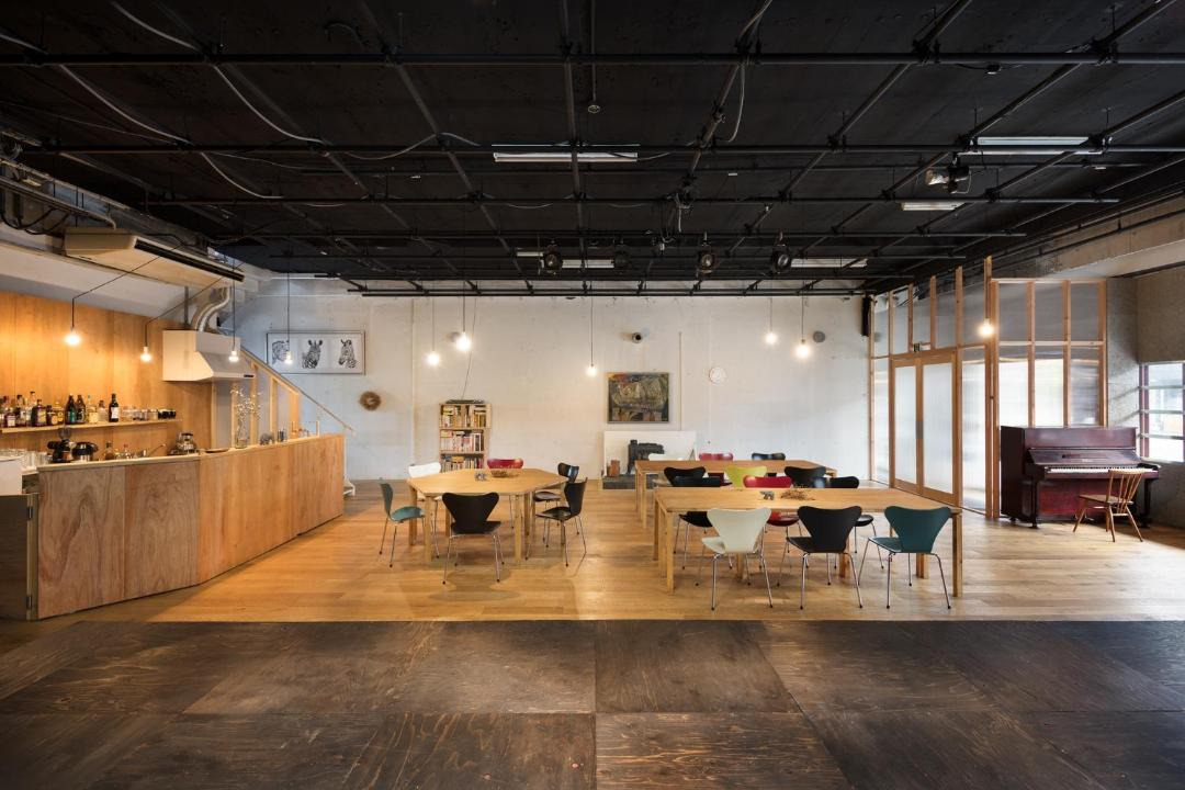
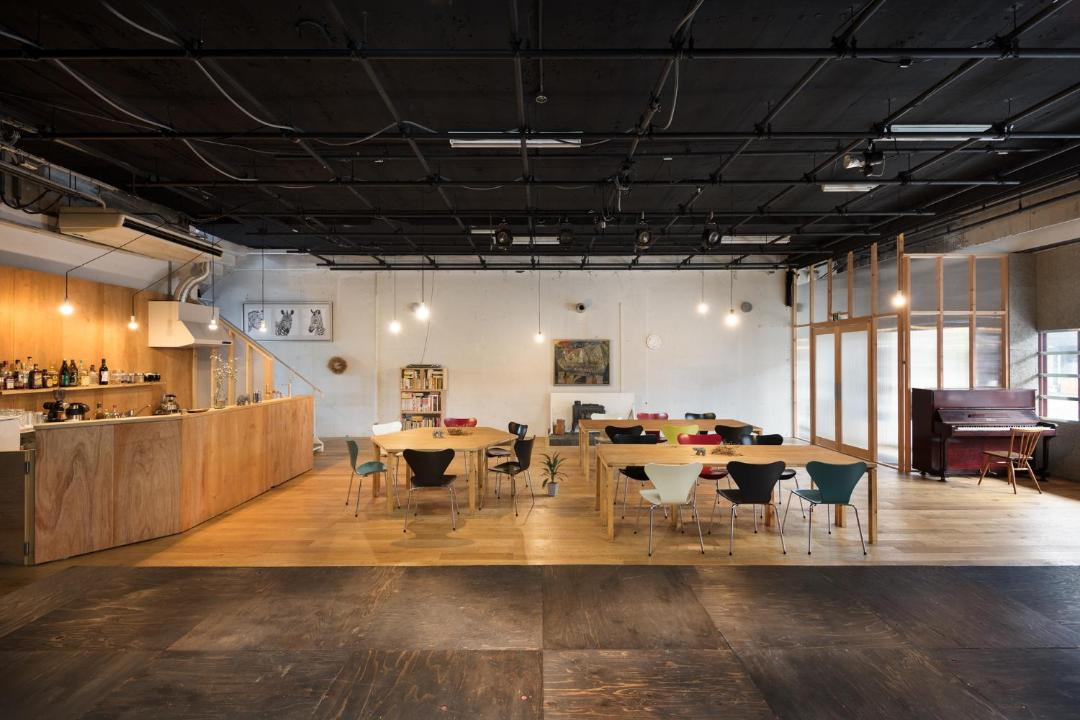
+ indoor plant [539,449,570,497]
